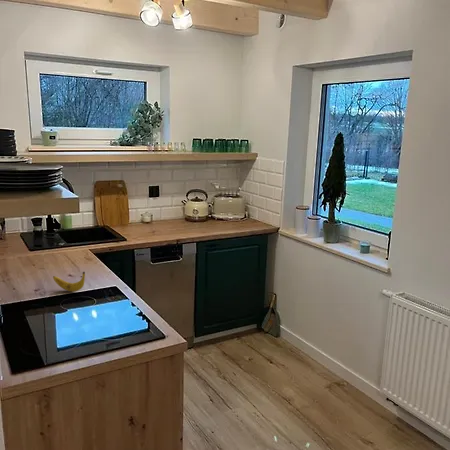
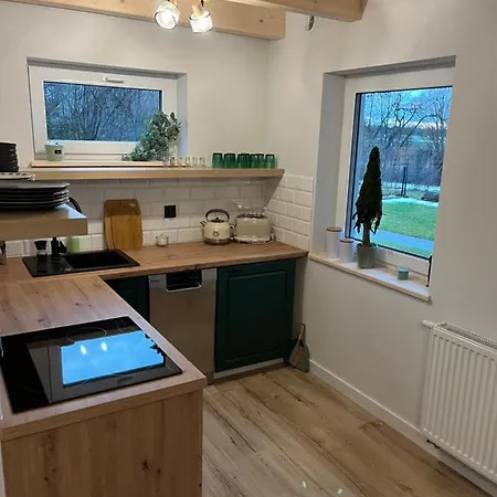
- banana [52,271,86,293]
